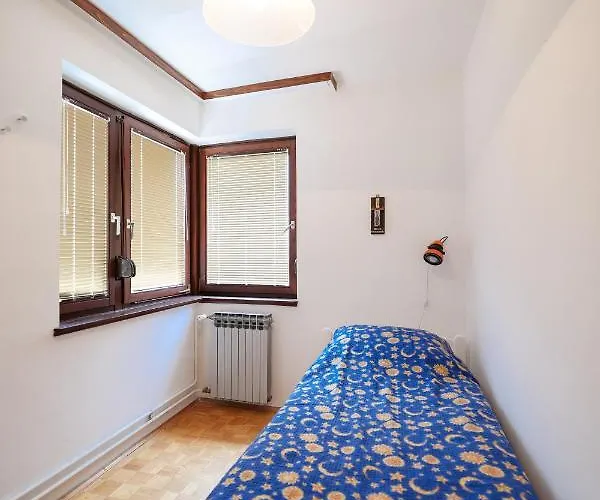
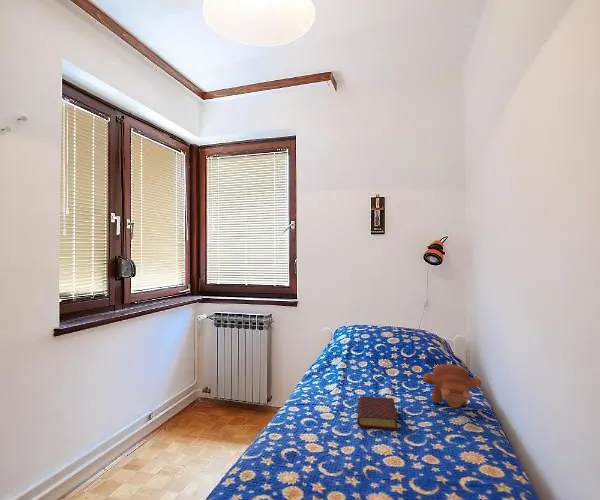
+ toy [422,363,482,410]
+ book [357,395,398,431]
